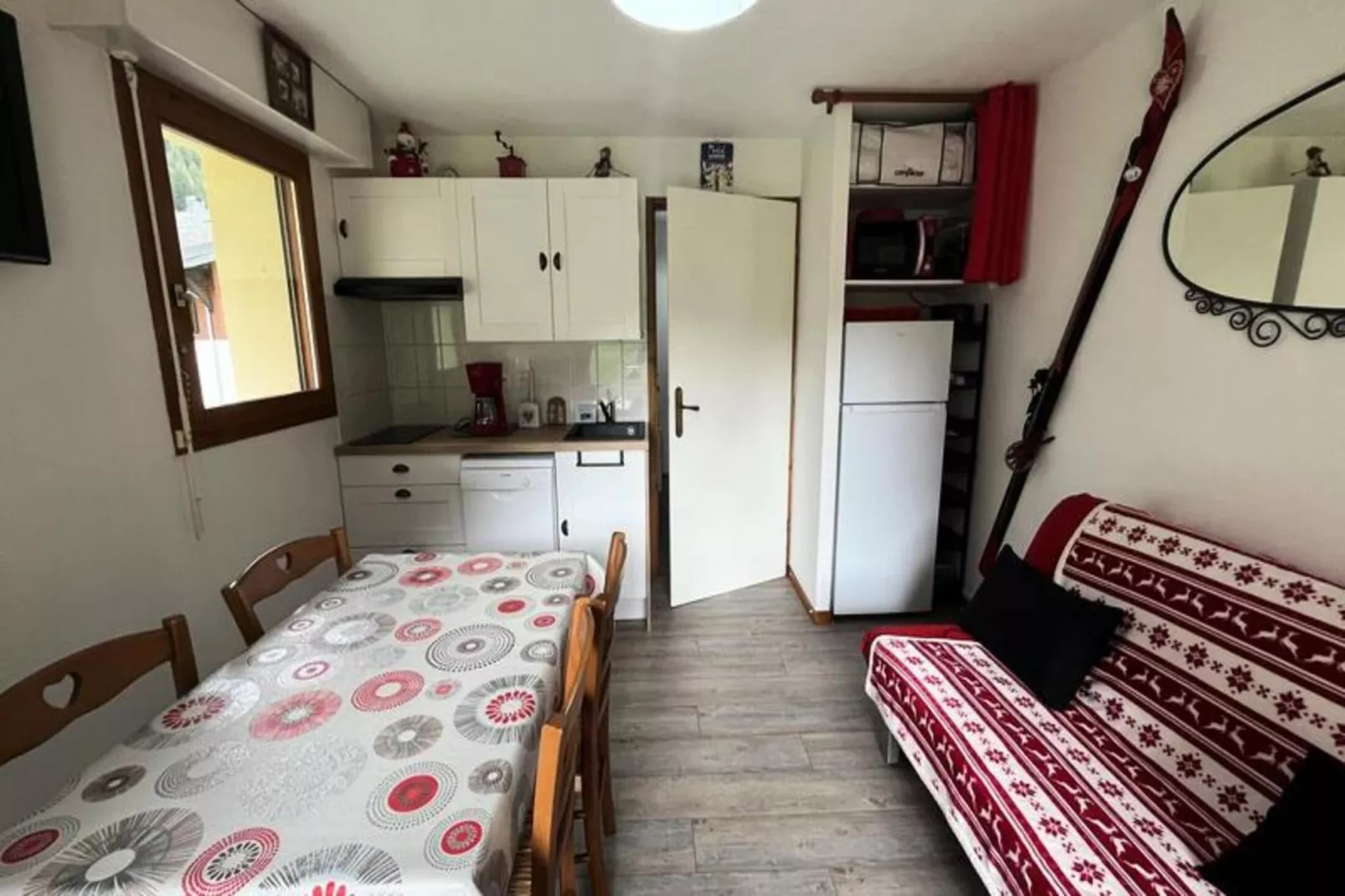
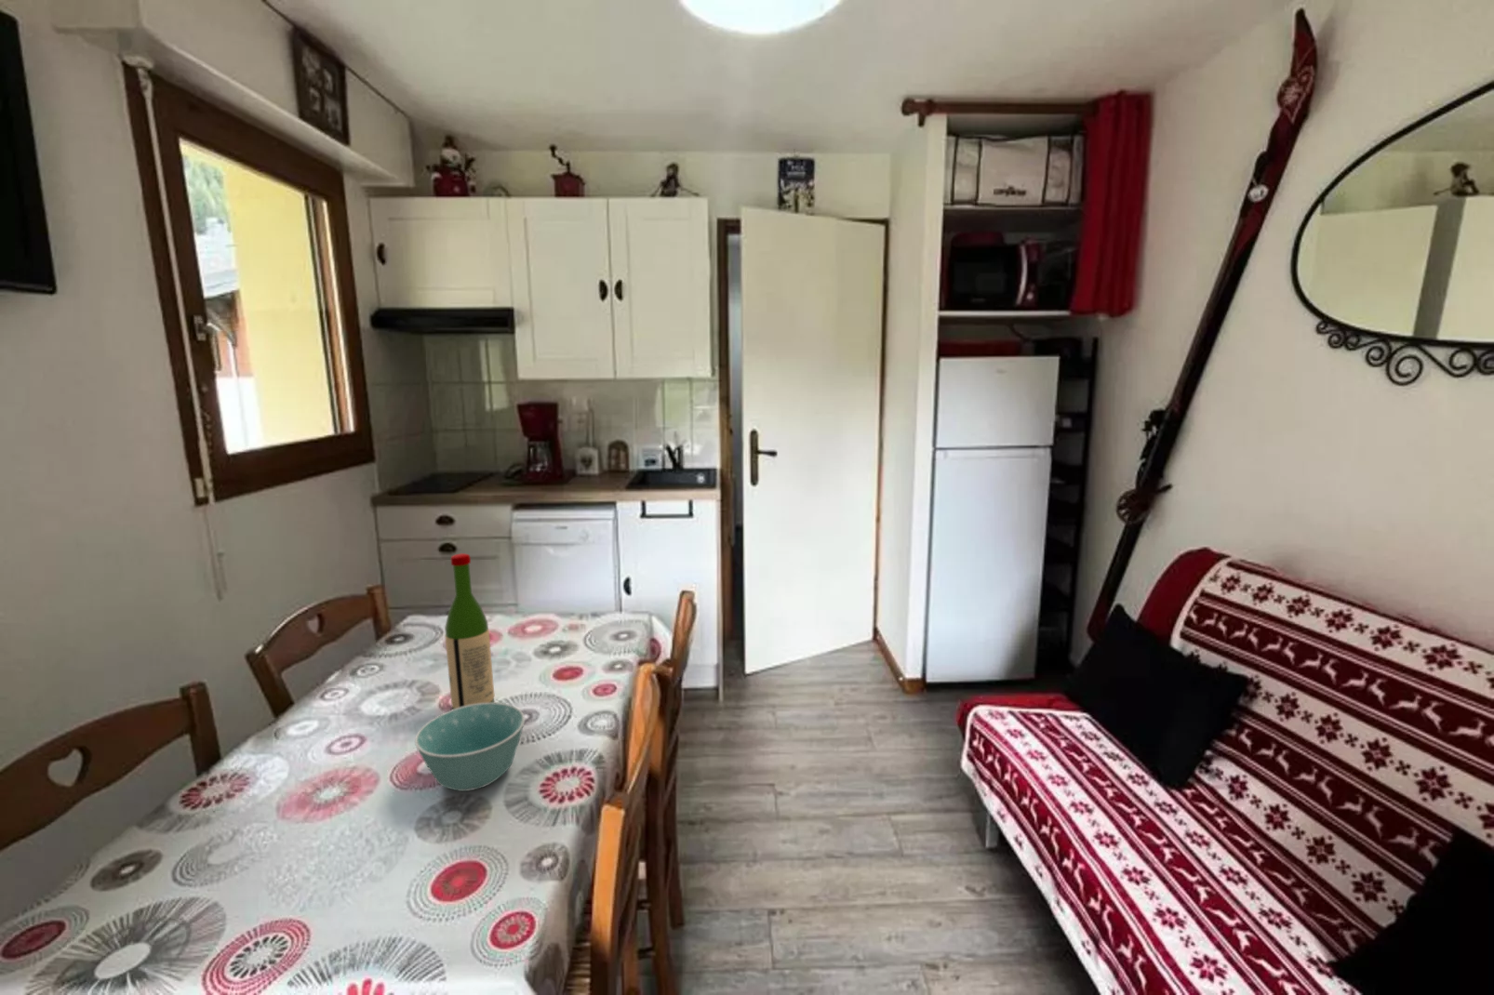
+ wine bottle [443,552,495,711]
+ bowl [414,702,525,792]
